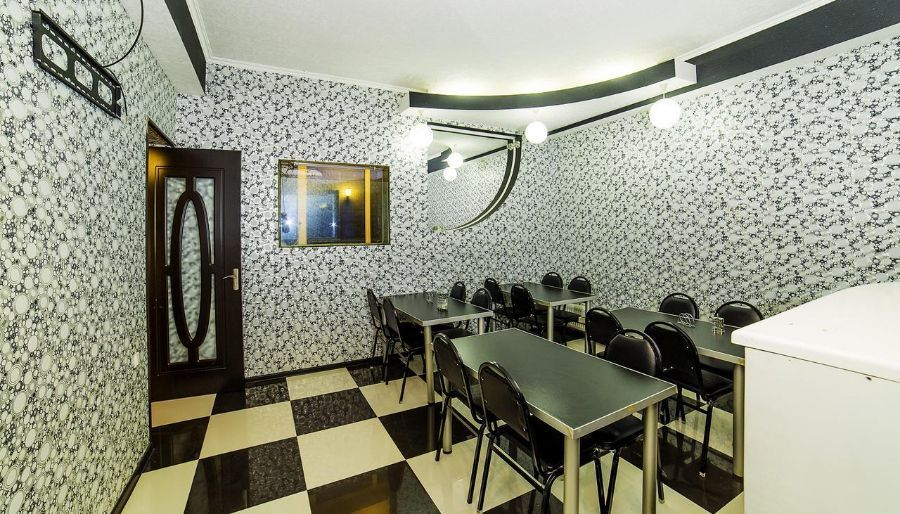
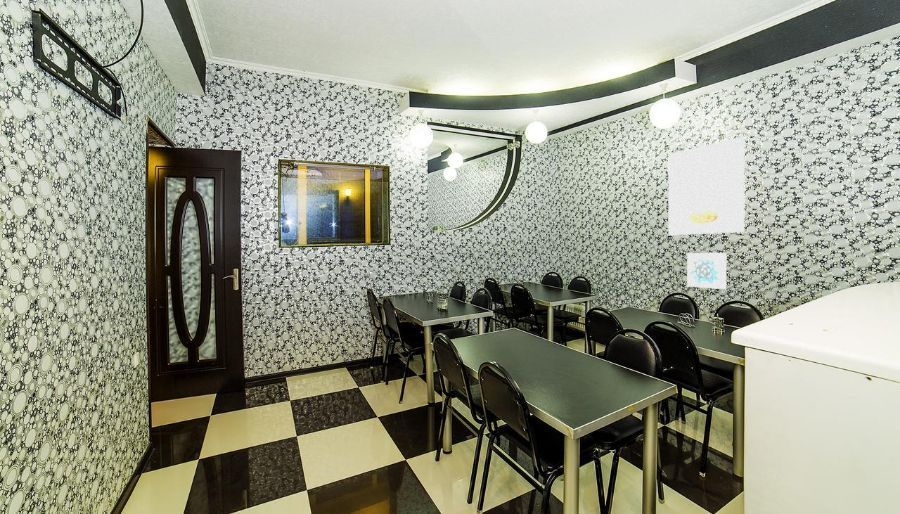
+ wall art [667,135,746,236]
+ wall art [686,252,727,290]
